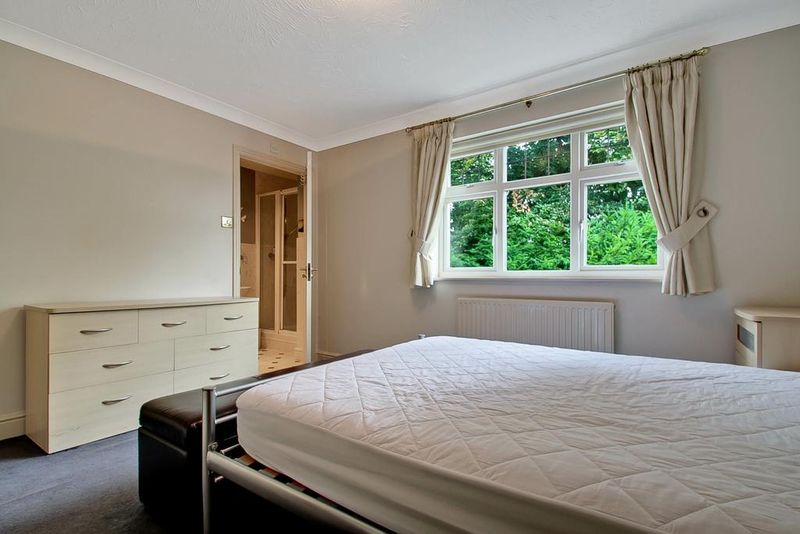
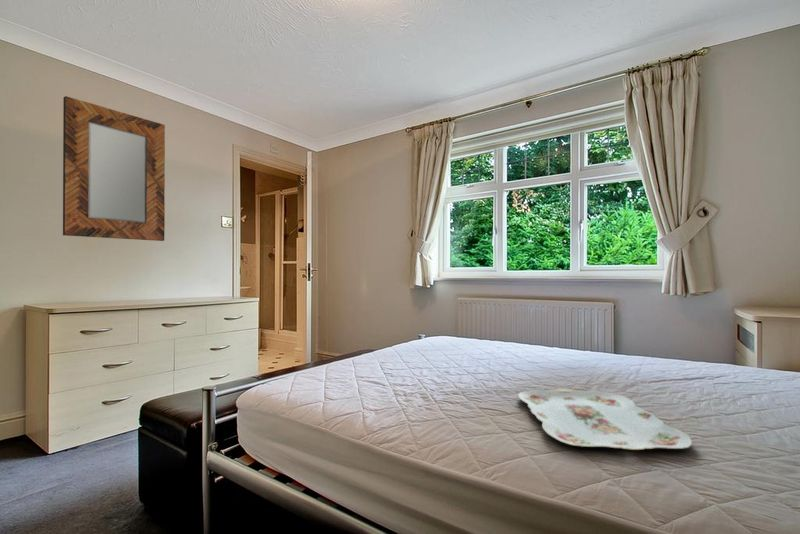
+ home mirror [62,95,166,242]
+ serving tray [517,388,693,451]
